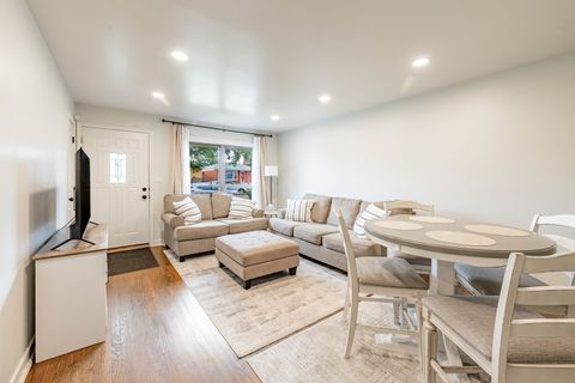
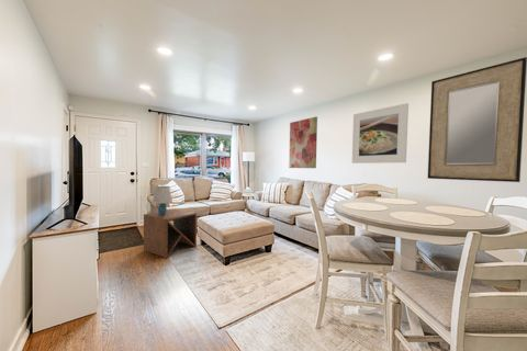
+ wall art [288,115,318,169]
+ lamp [150,185,173,216]
+ home mirror [427,56,527,183]
+ side table [143,208,198,259]
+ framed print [351,102,410,165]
